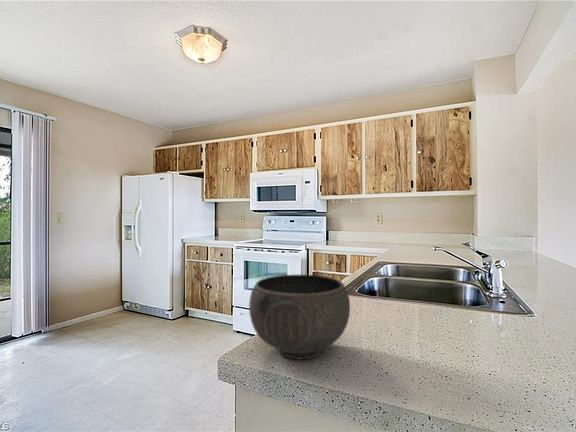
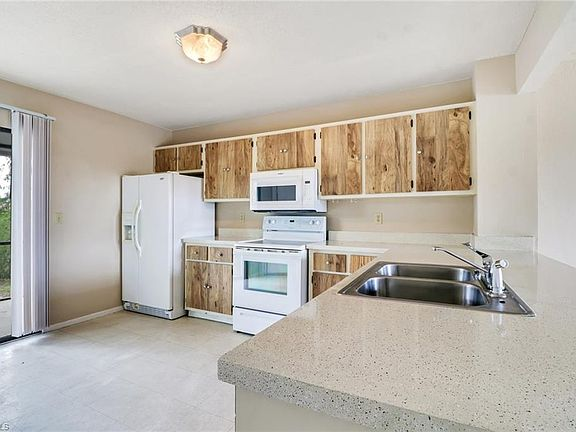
- bowl [248,274,351,361]
